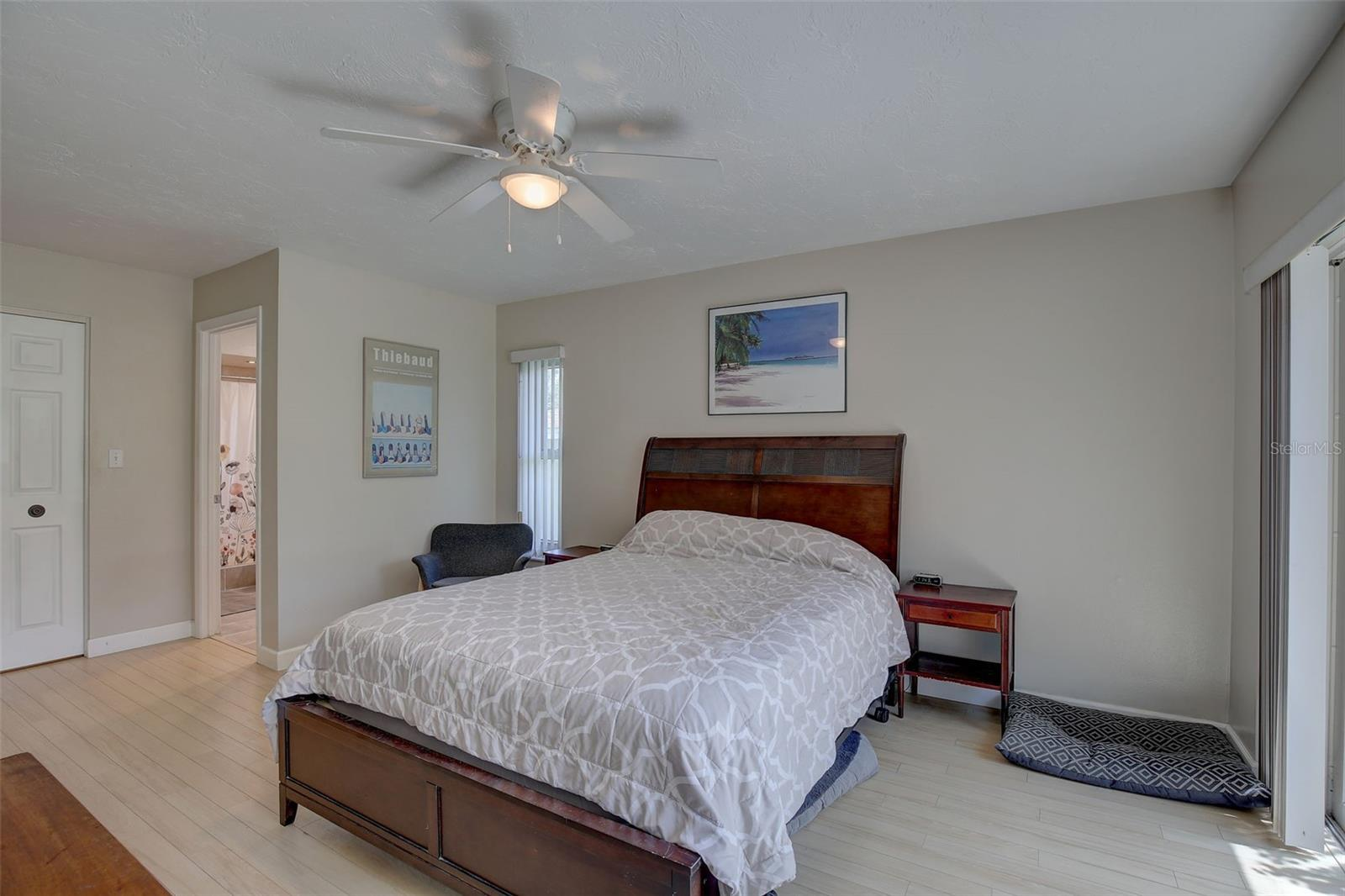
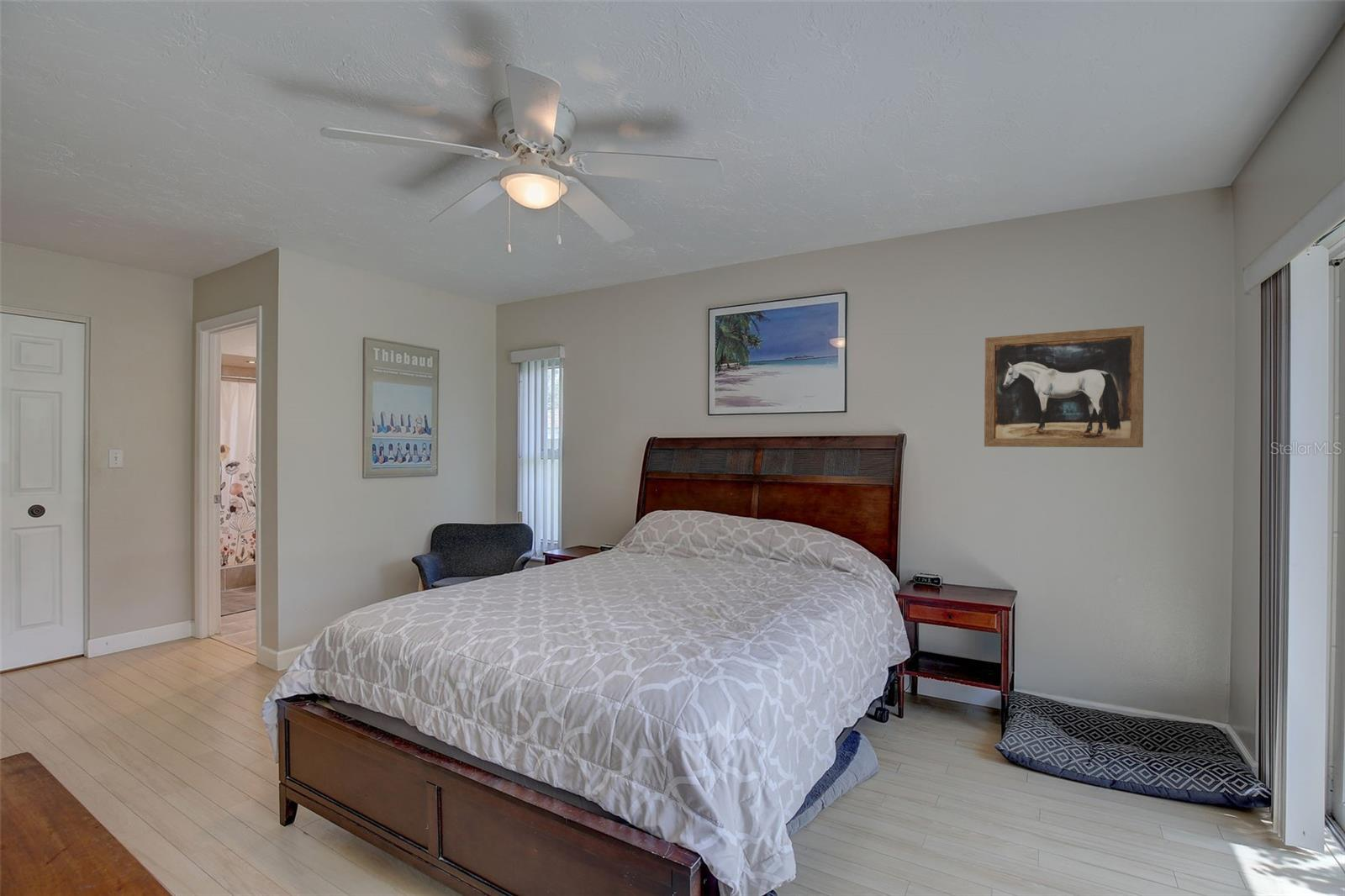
+ wall art [984,325,1145,448]
